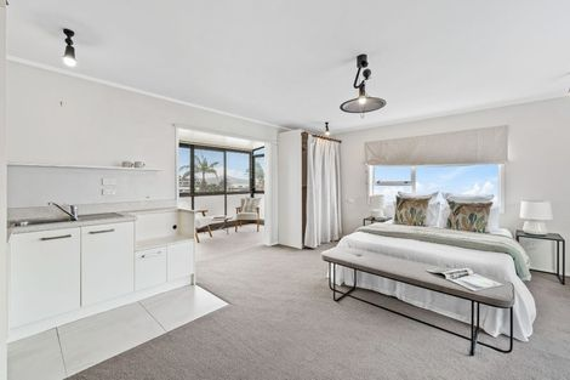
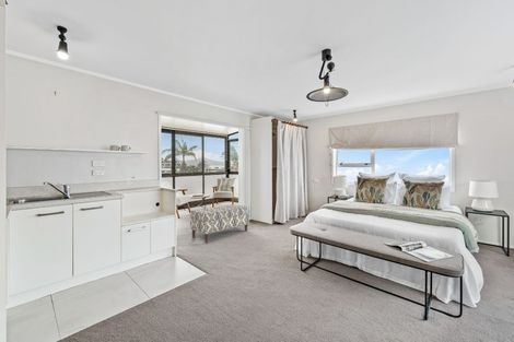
+ bench [189,203,250,244]
